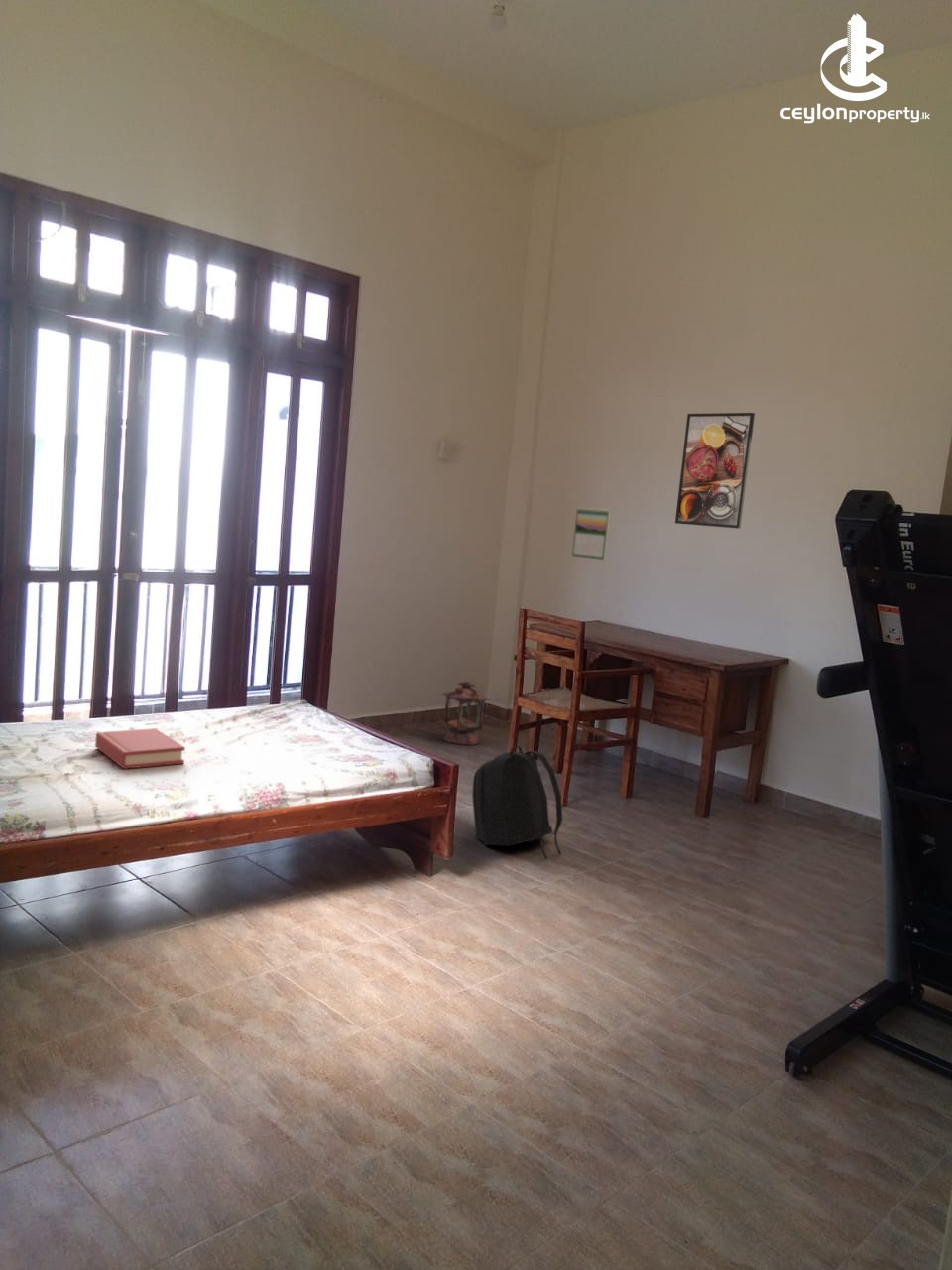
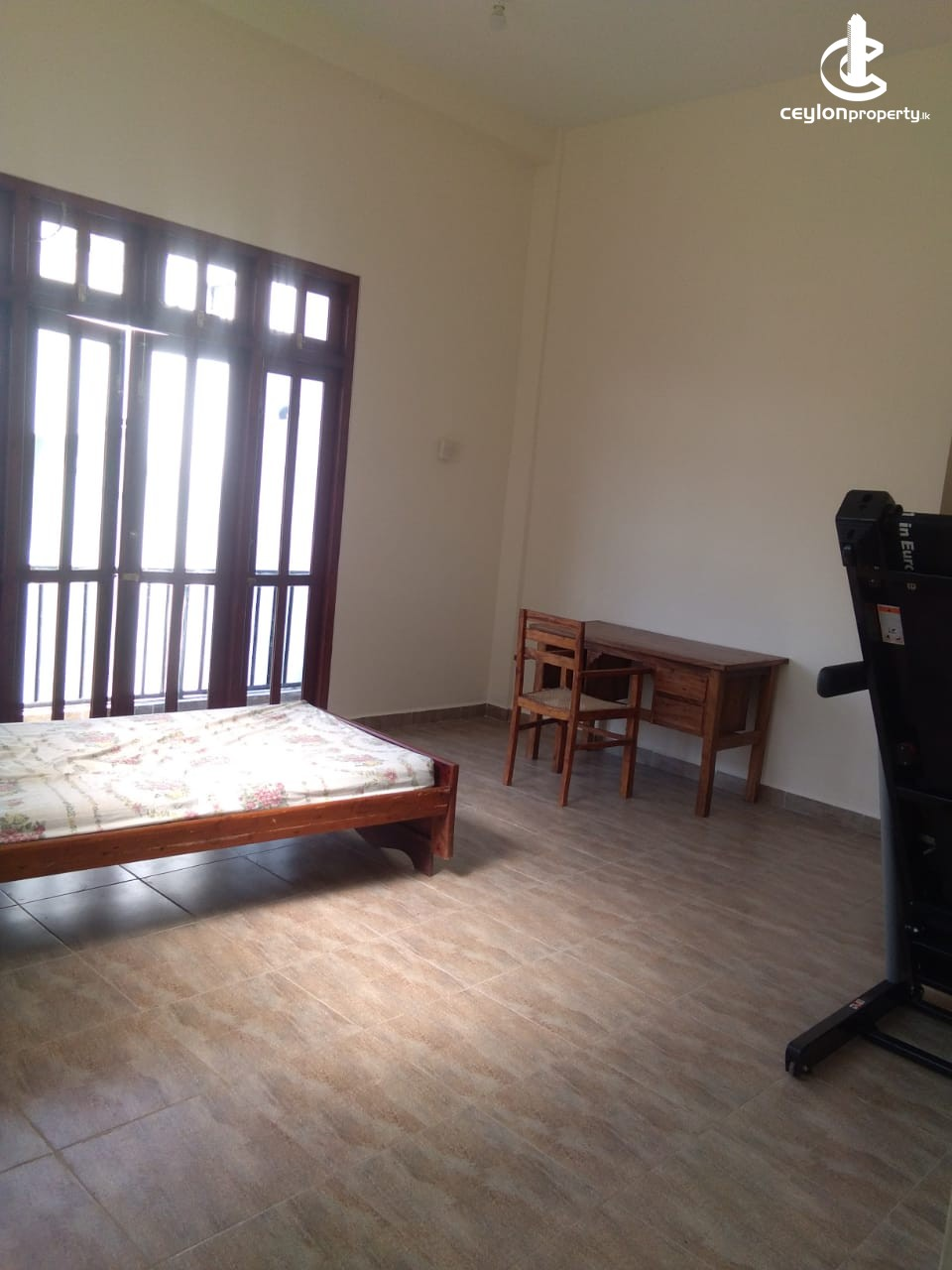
- backpack [471,745,563,860]
- hardback book [94,727,186,770]
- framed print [674,412,756,530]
- calendar [571,507,611,561]
- candle lantern [440,672,492,746]
